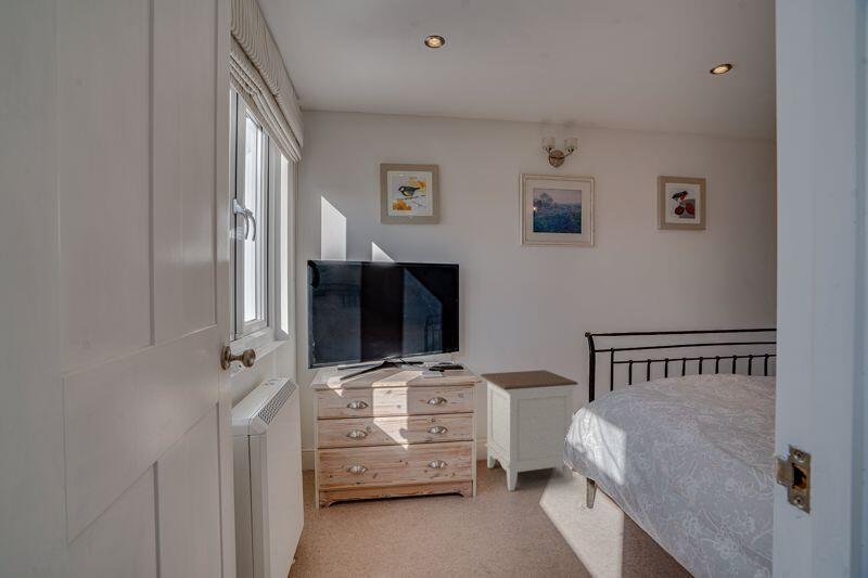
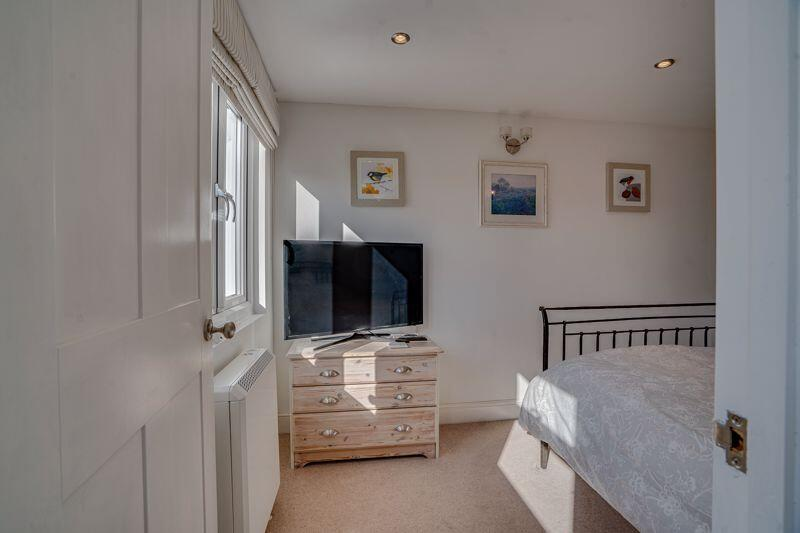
- nightstand [480,369,579,492]
